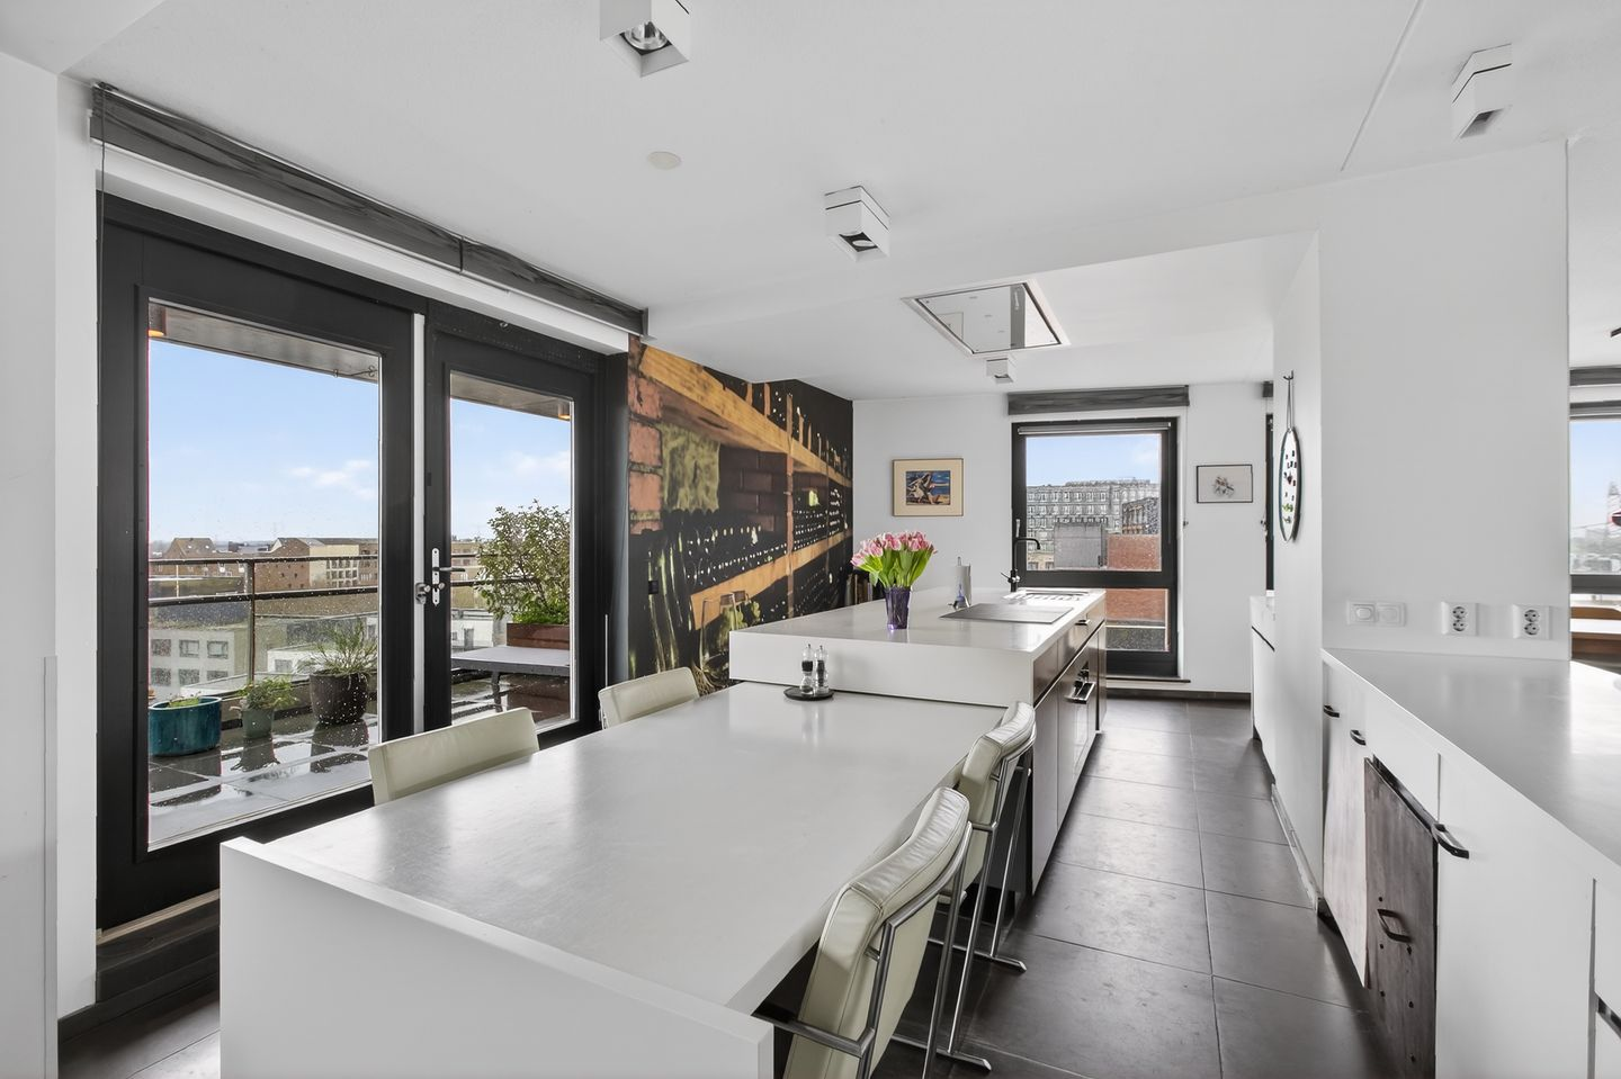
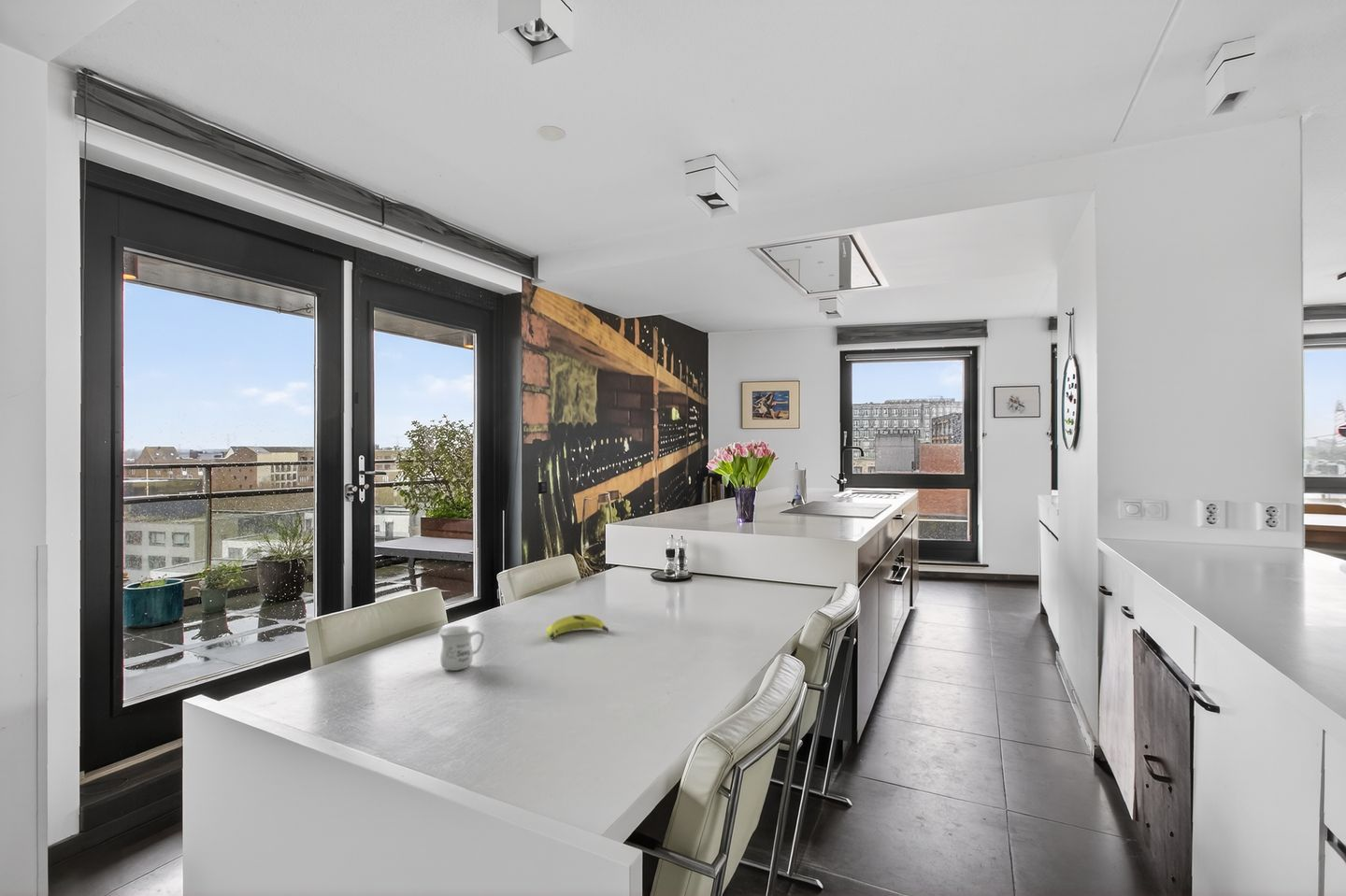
+ mug [437,625,485,672]
+ banana [545,614,609,640]
